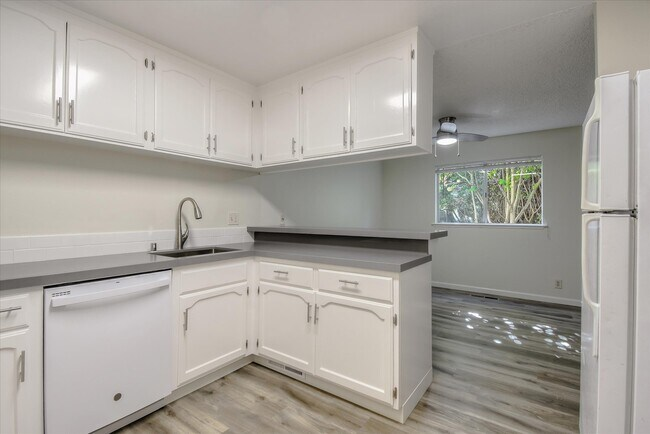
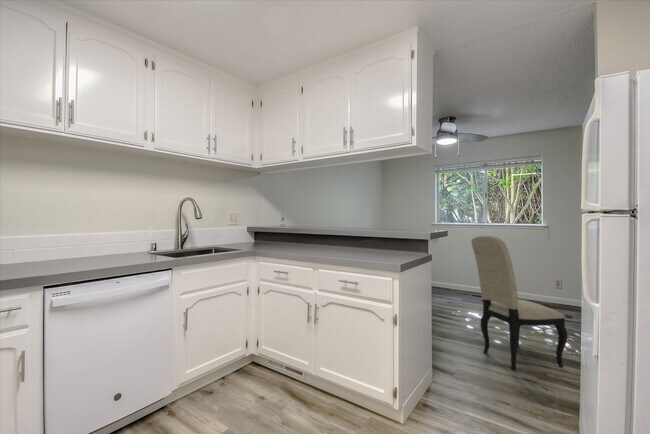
+ dining chair [470,234,568,371]
